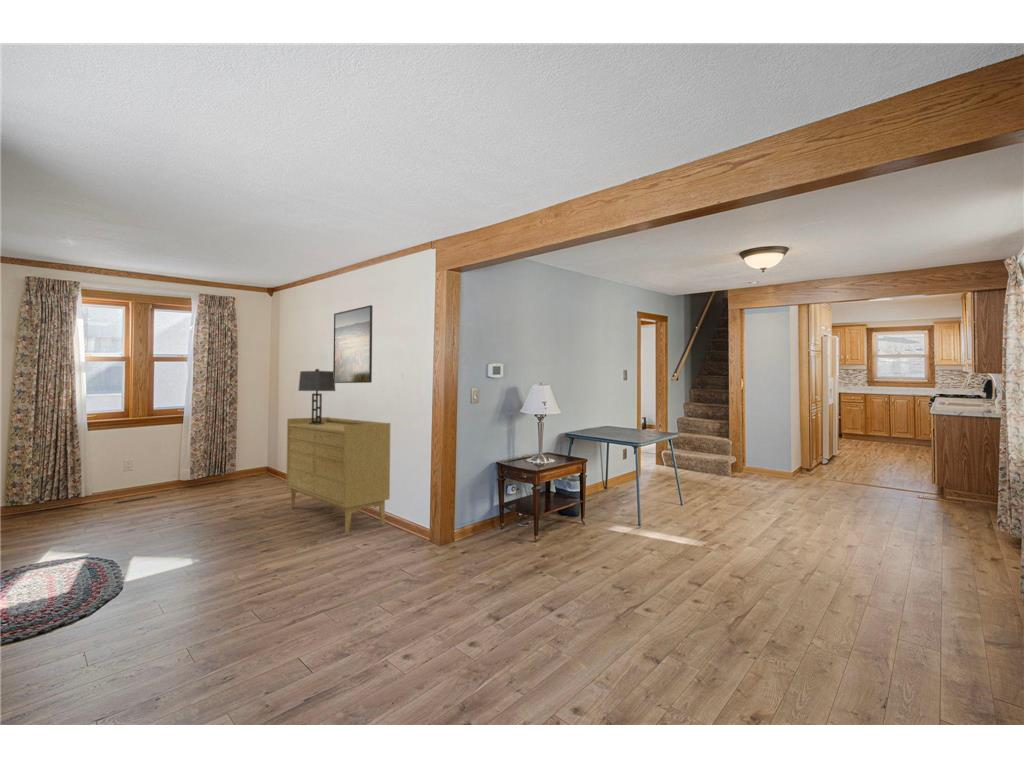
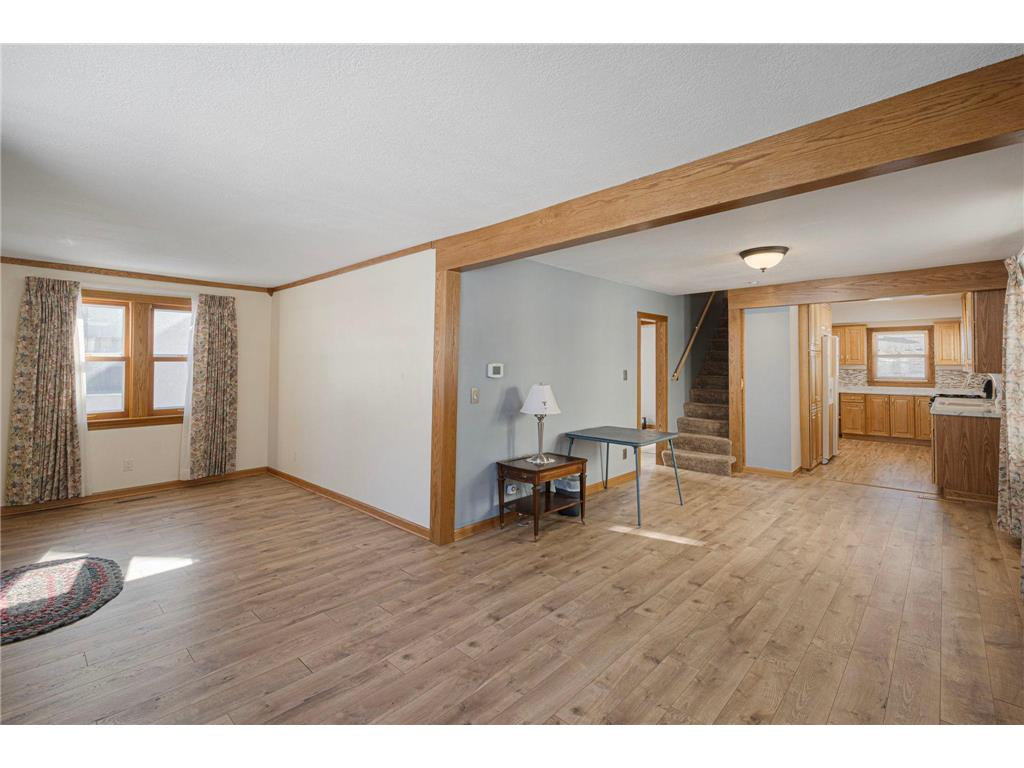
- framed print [332,304,374,384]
- sideboard [285,416,391,534]
- table lamp [297,368,336,425]
